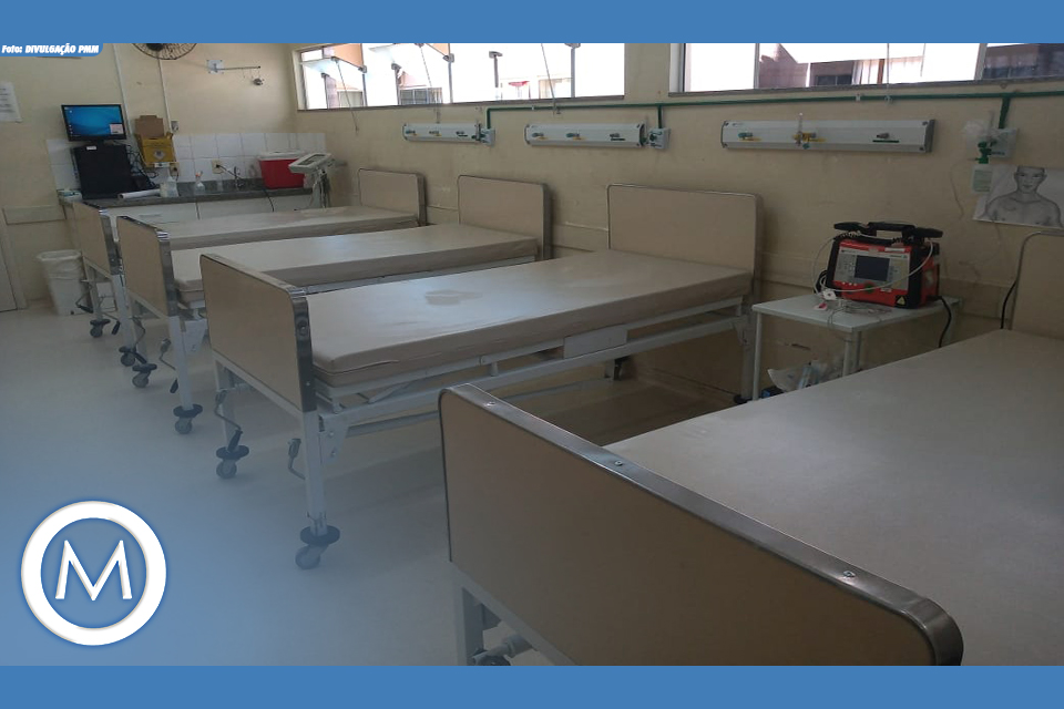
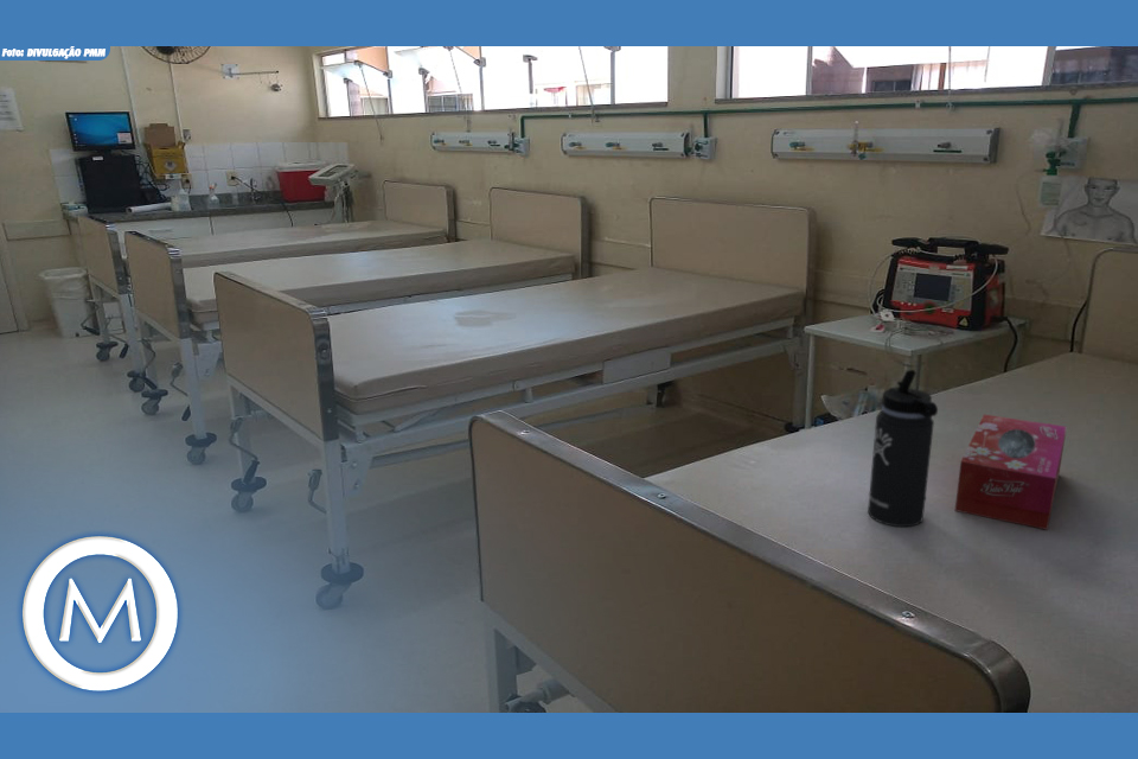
+ thermos bottle [867,369,939,528]
+ tissue box [954,413,1068,531]
